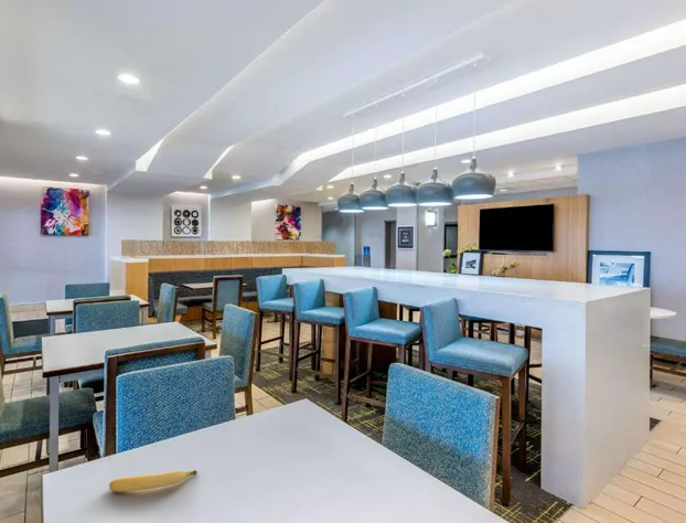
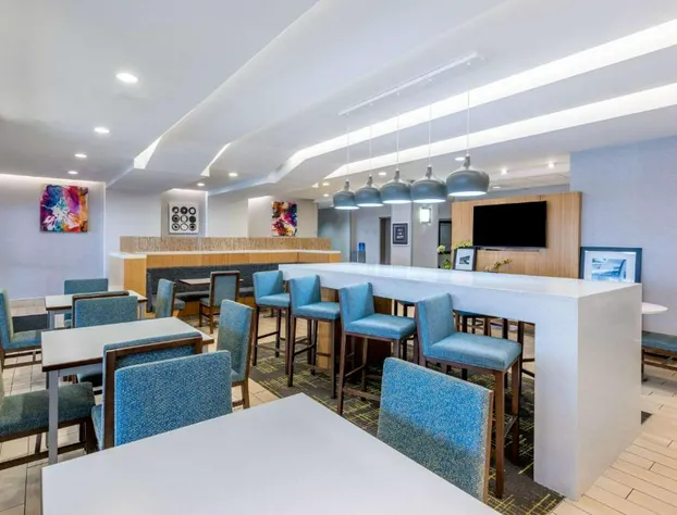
- banana [108,469,199,493]
